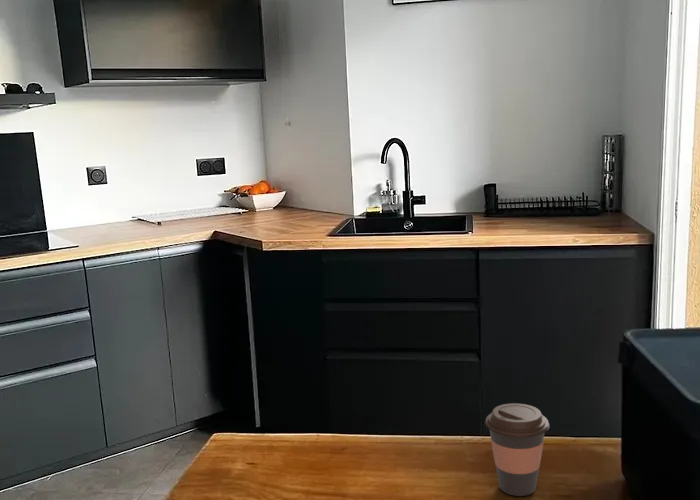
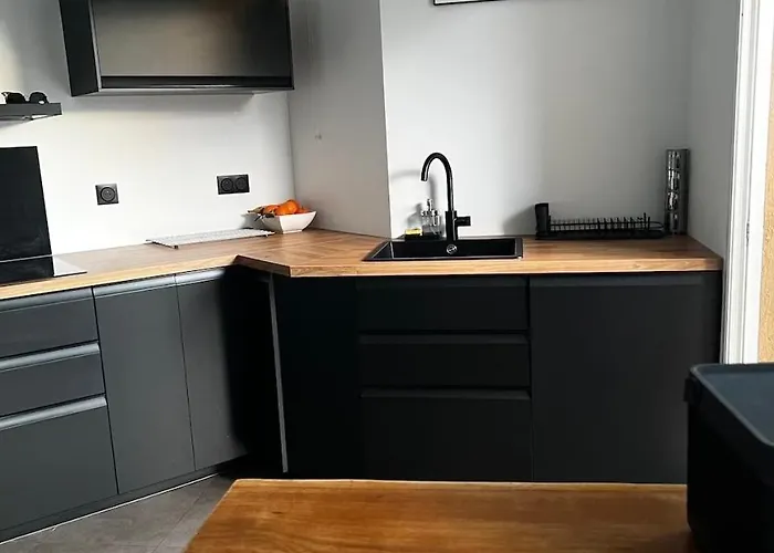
- coffee cup [484,402,550,497]
